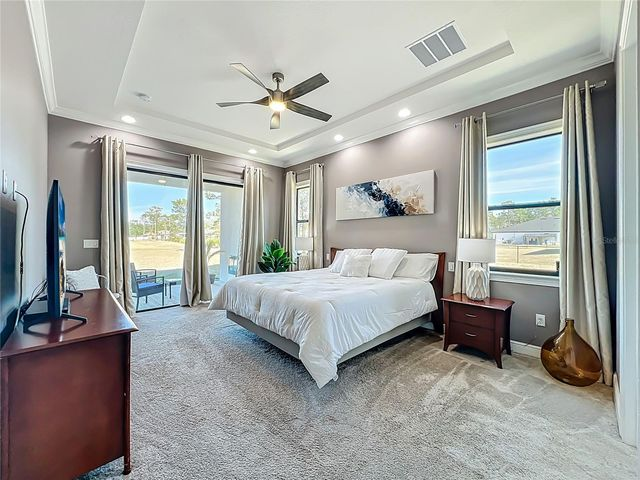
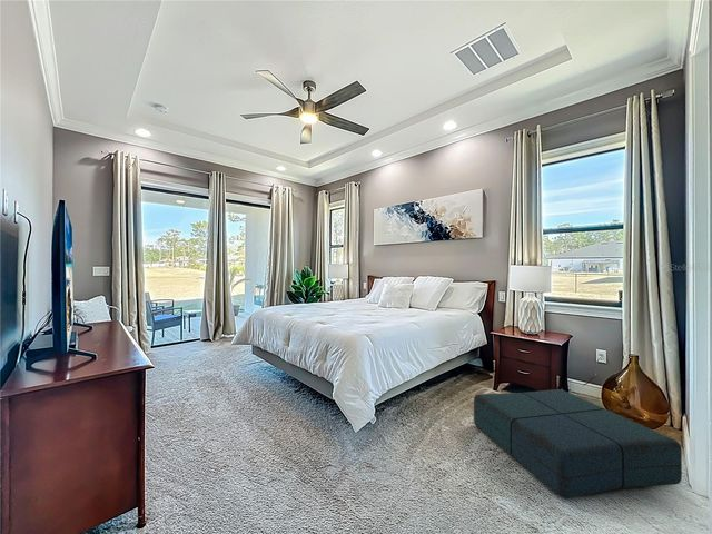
+ ottoman [473,388,683,500]
